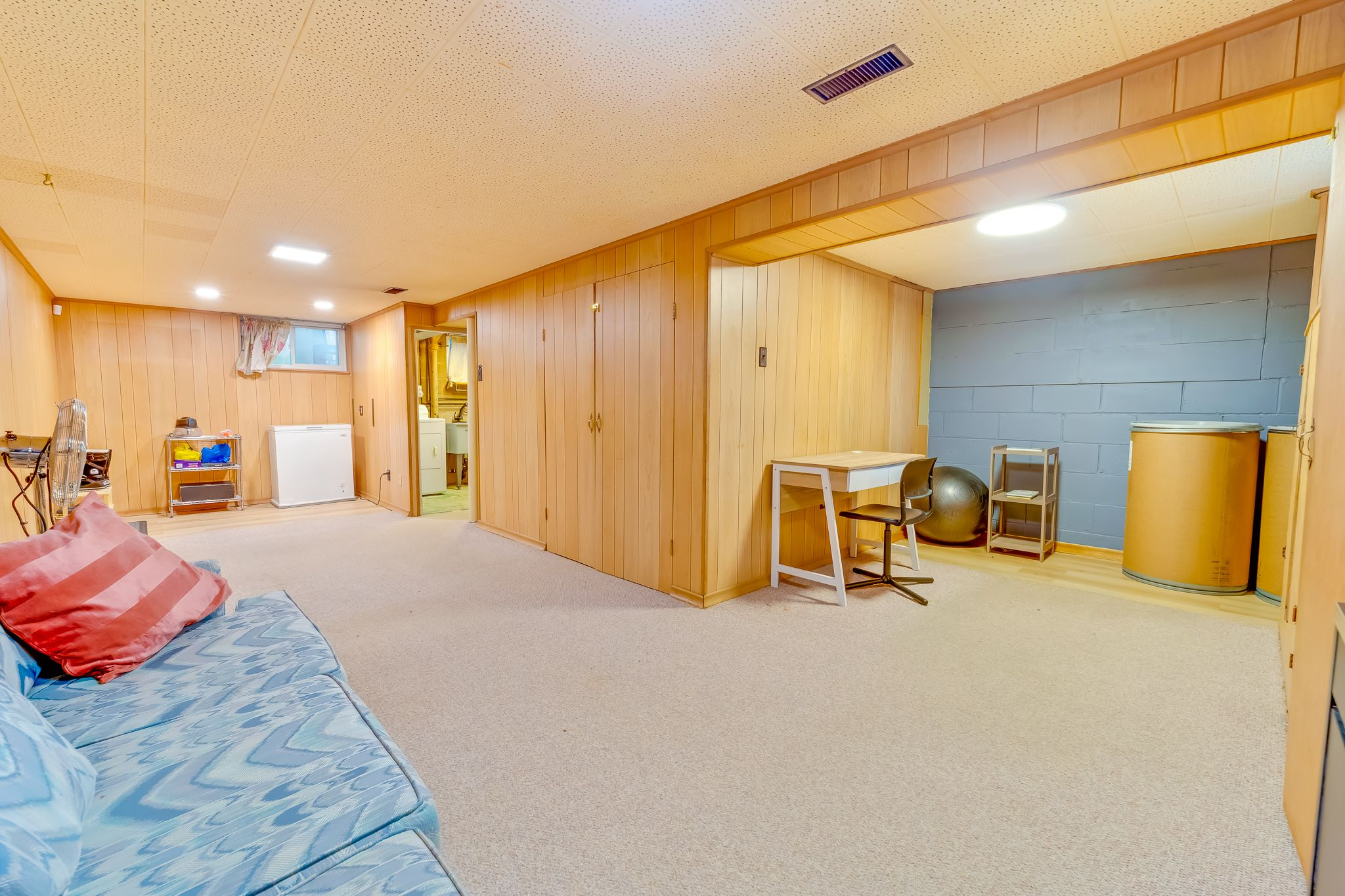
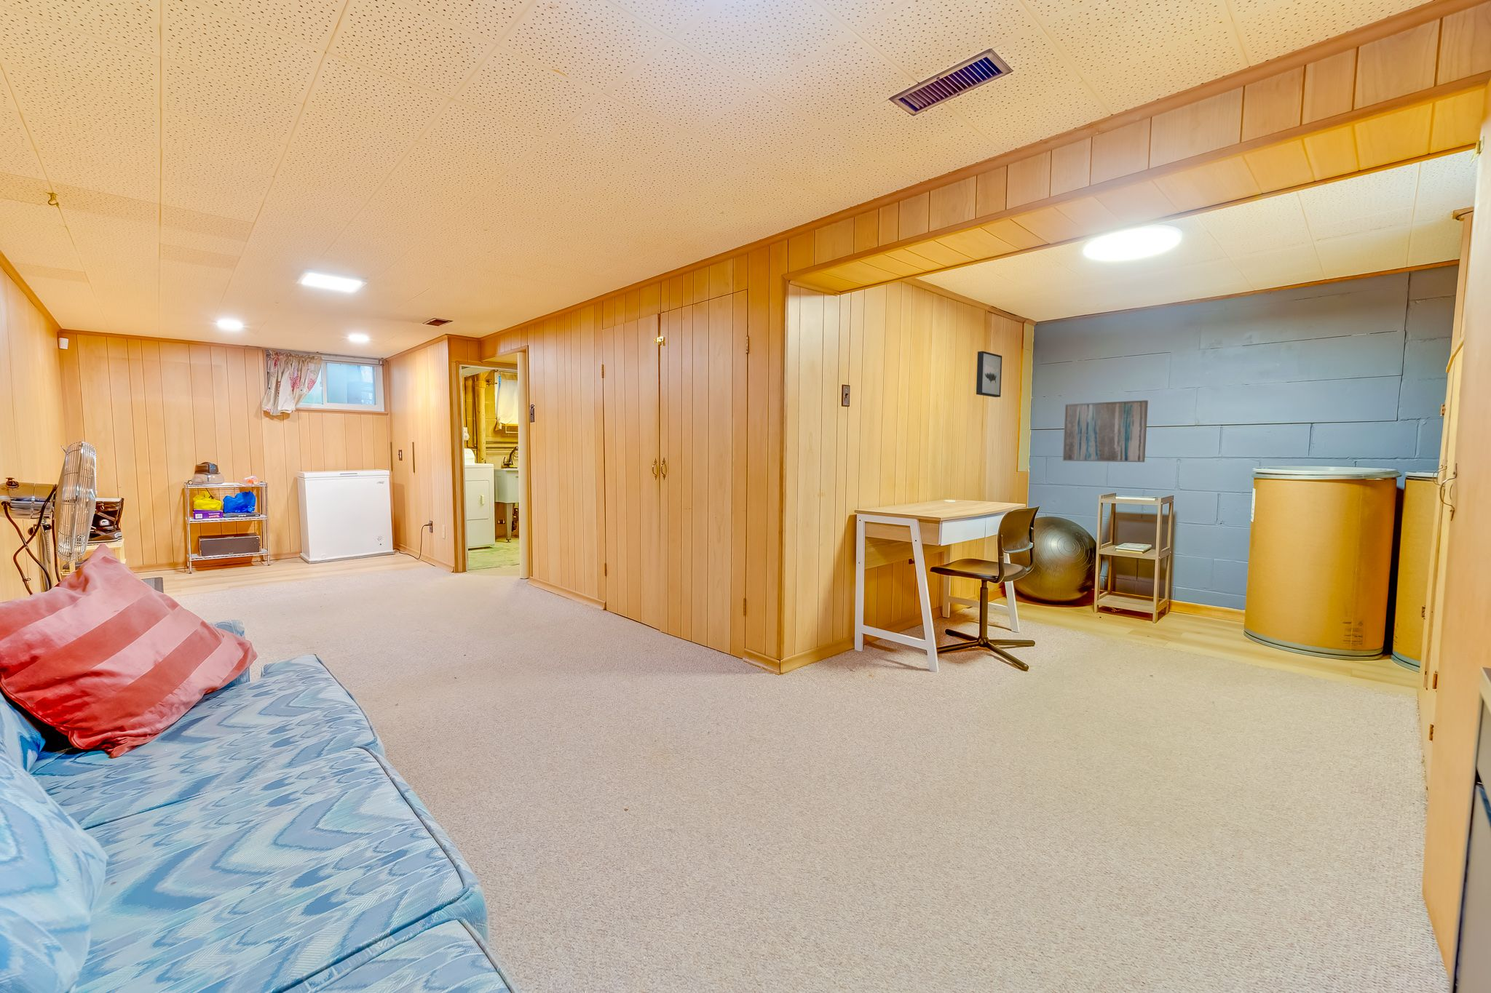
+ wall art [976,350,1002,398]
+ wall art [1062,399,1148,462]
